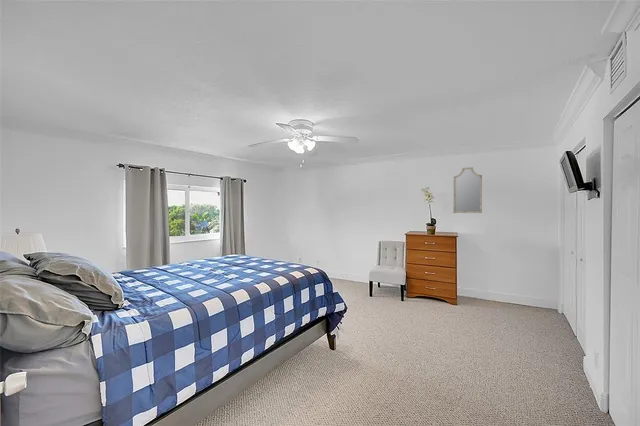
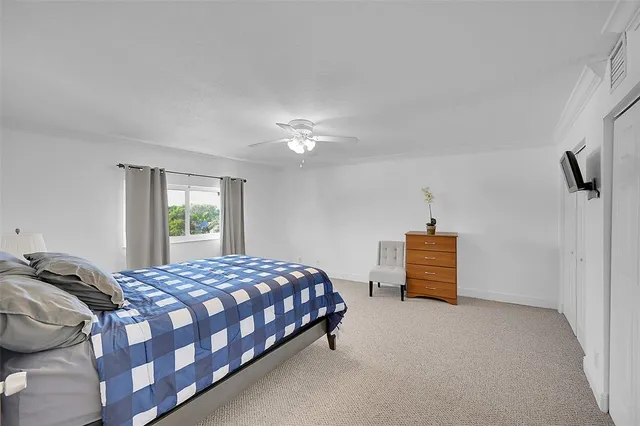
- home mirror [452,166,483,214]
